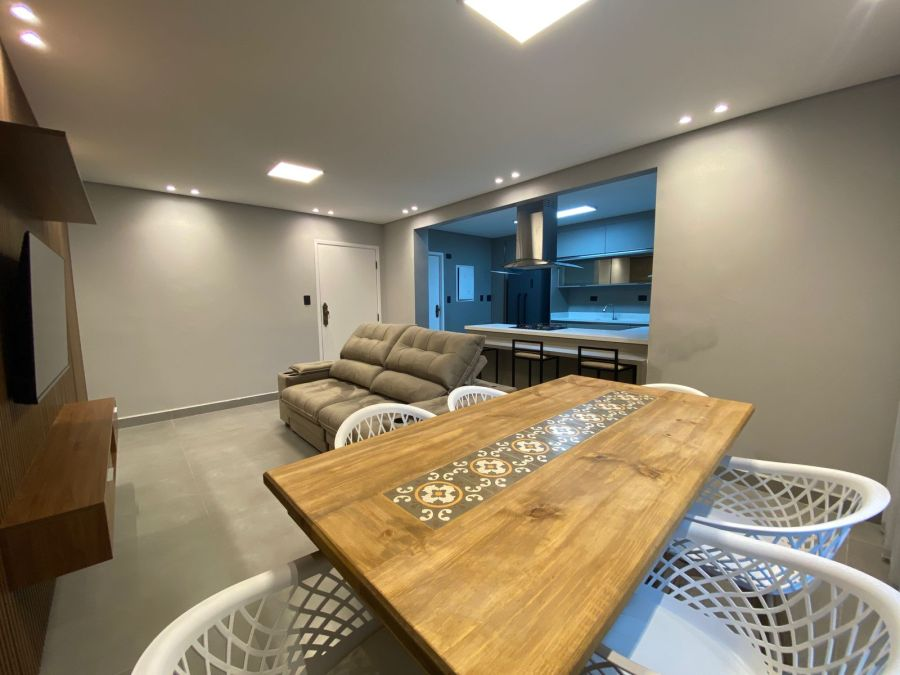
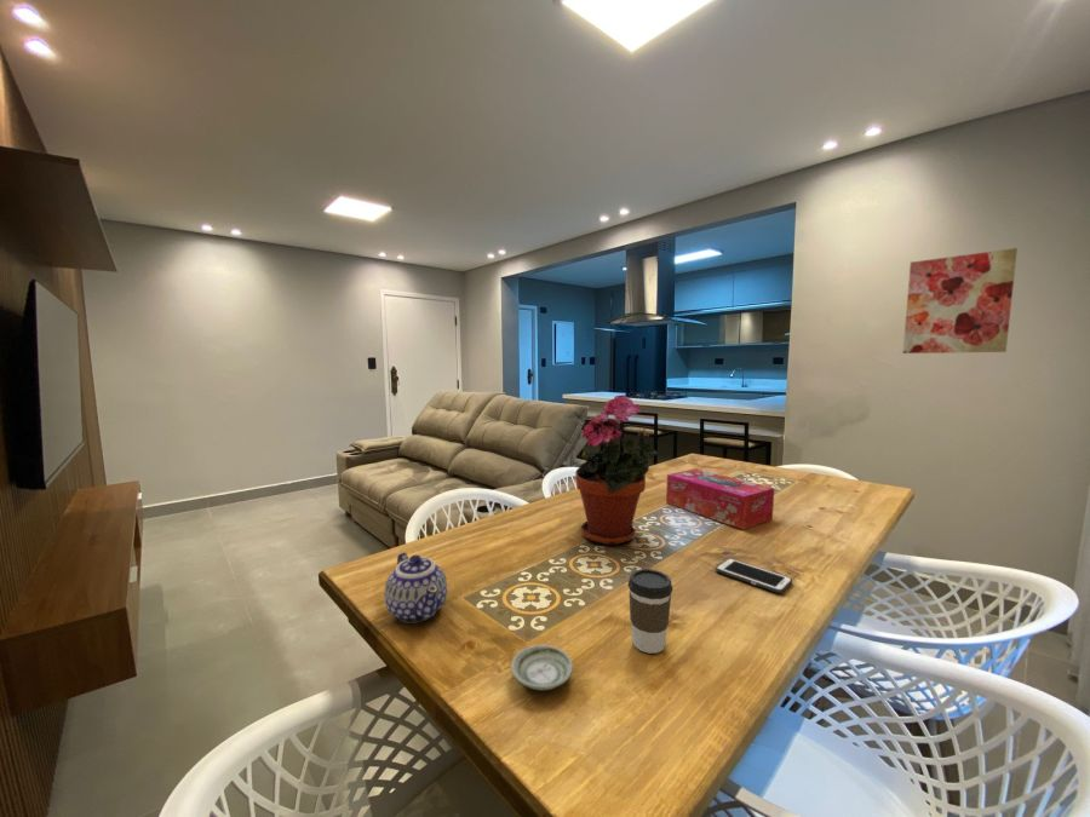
+ tissue box [665,468,775,531]
+ coffee cup [627,568,673,655]
+ teapot [383,551,448,625]
+ saucer [510,644,574,691]
+ wall art [902,247,1019,355]
+ potted plant [574,395,659,546]
+ cell phone [715,557,793,594]
